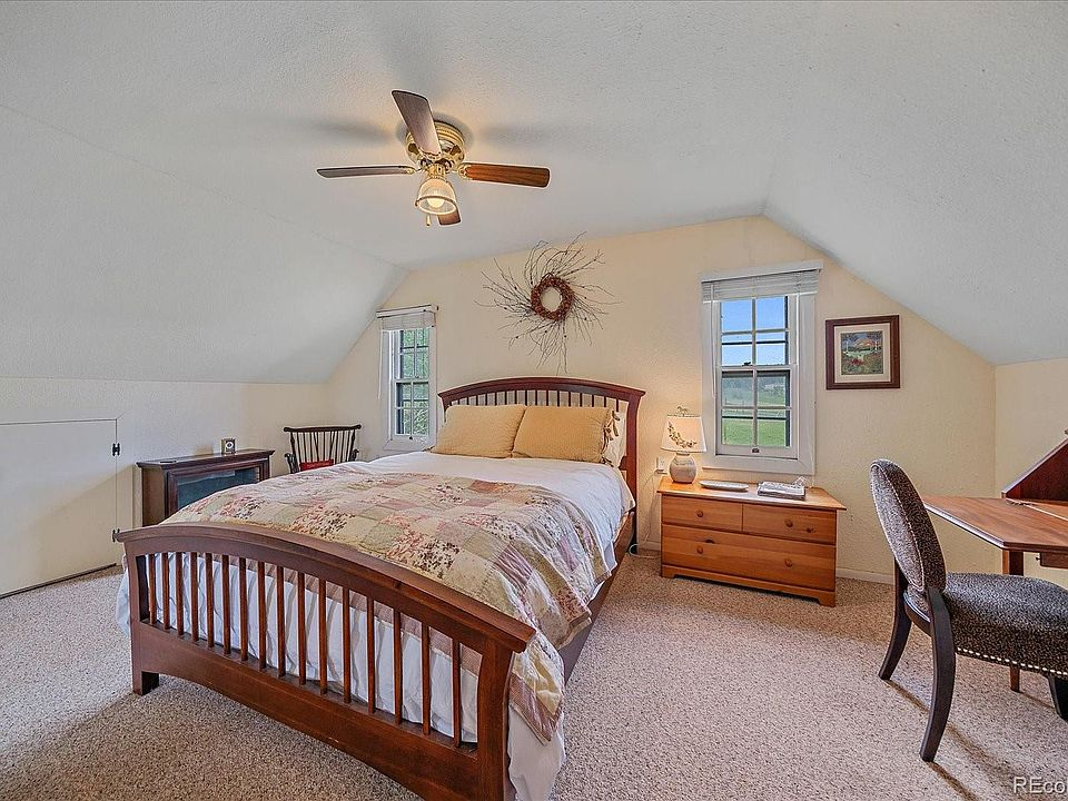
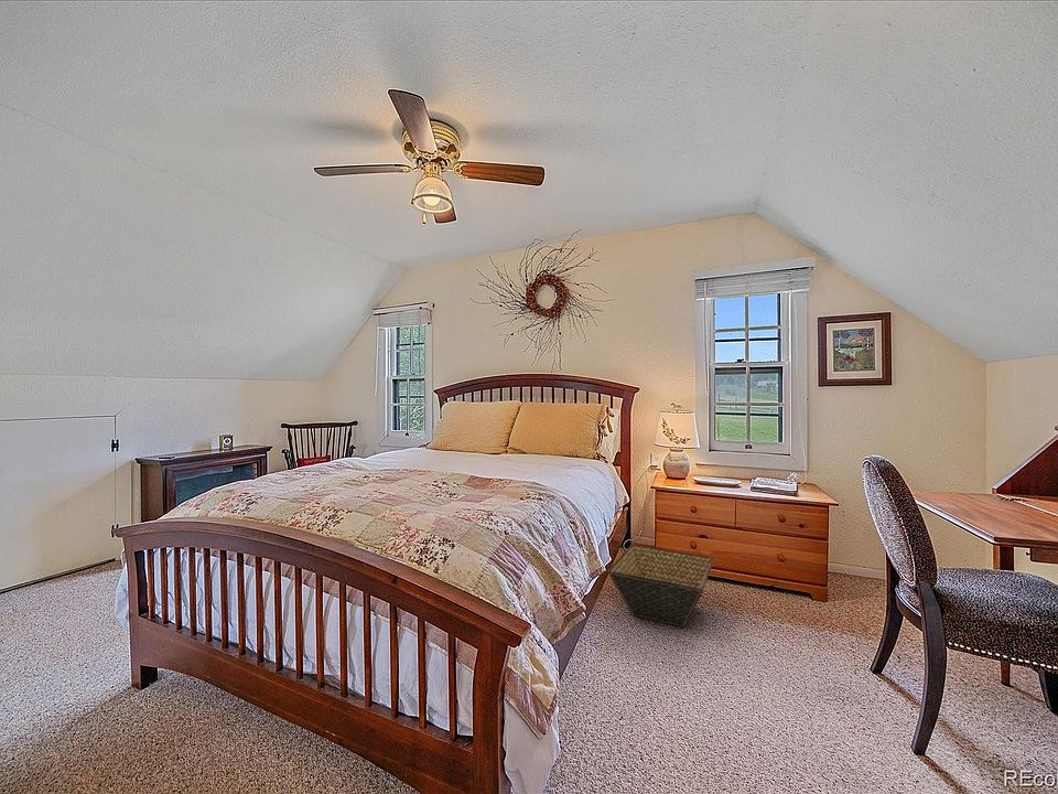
+ basket [606,544,715,629]
